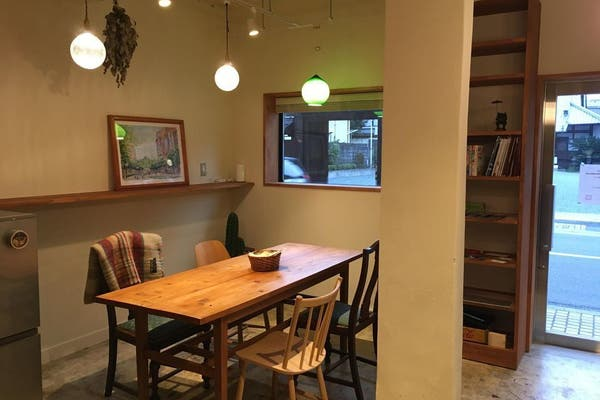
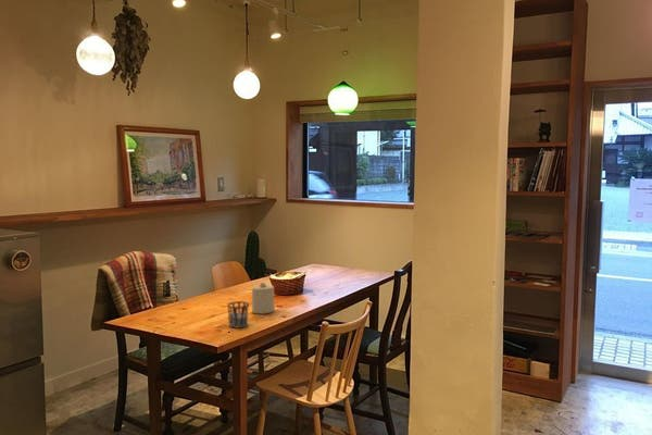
+ cup [226,300,250,328]
+ candle [251,282,276,315]
